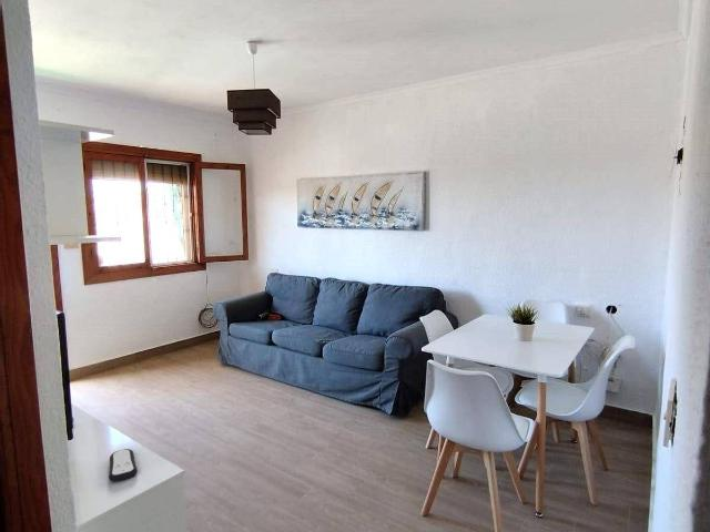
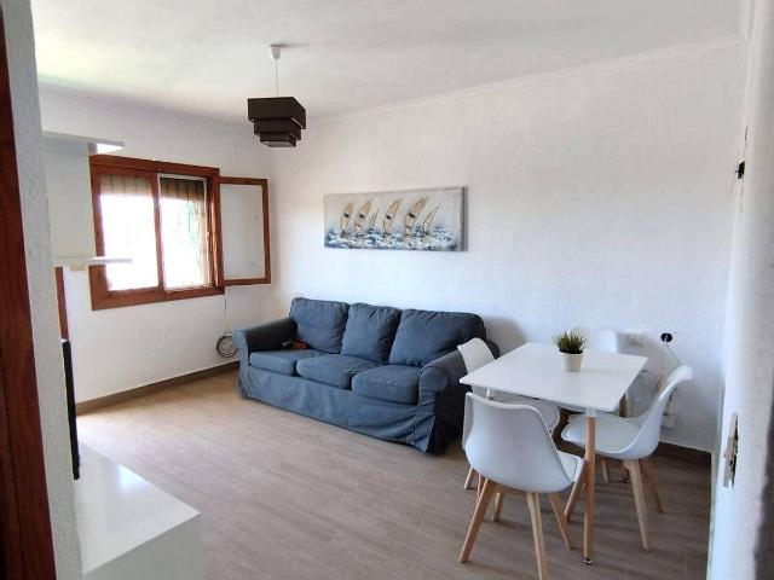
- remote control [108,448,139,482]
